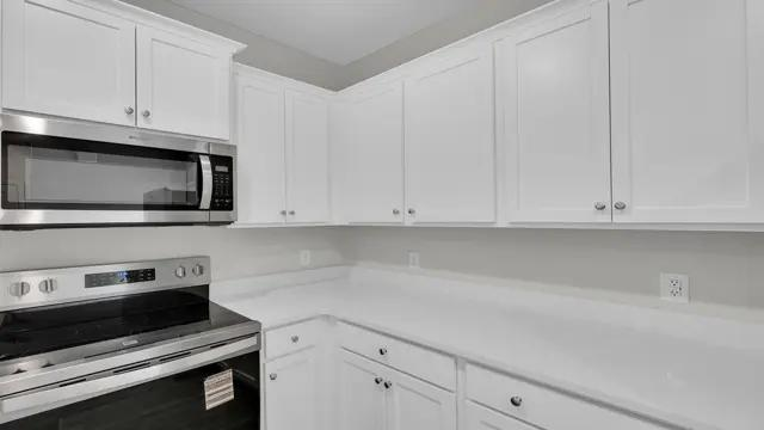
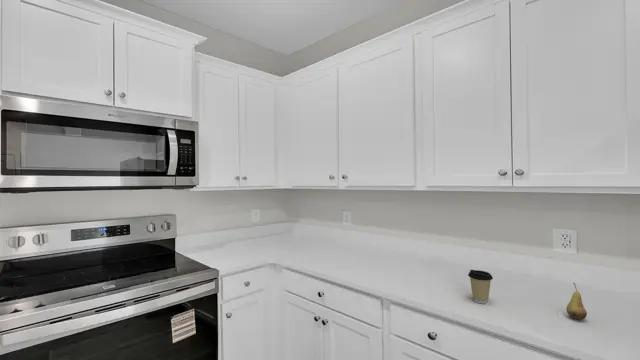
+ fruit [565,282,588,321]
+ coffee cup [467,269,494,304]
